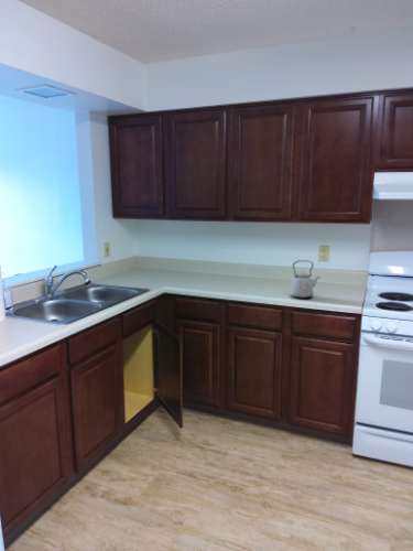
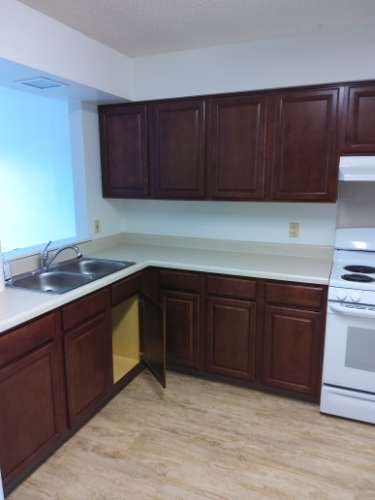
- kettle [290,259,322,300]
